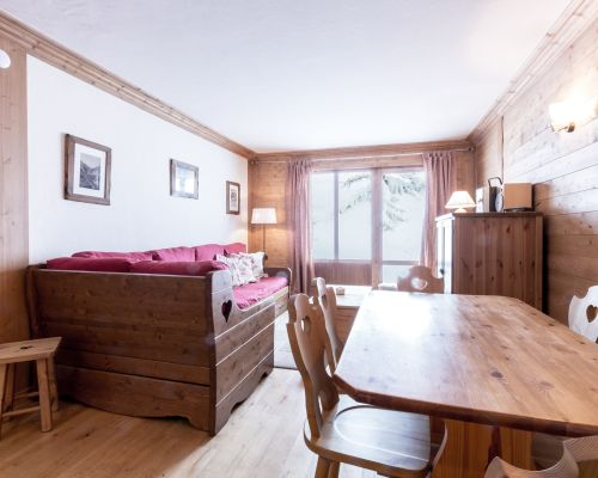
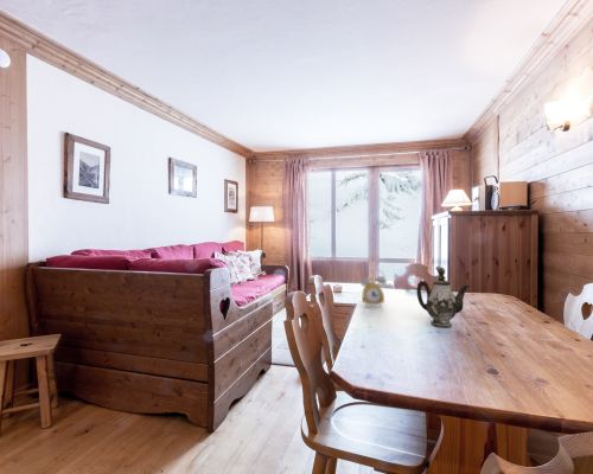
+ teapot [416,267,472,328]
+ alarm clock [361,268,388,308]
